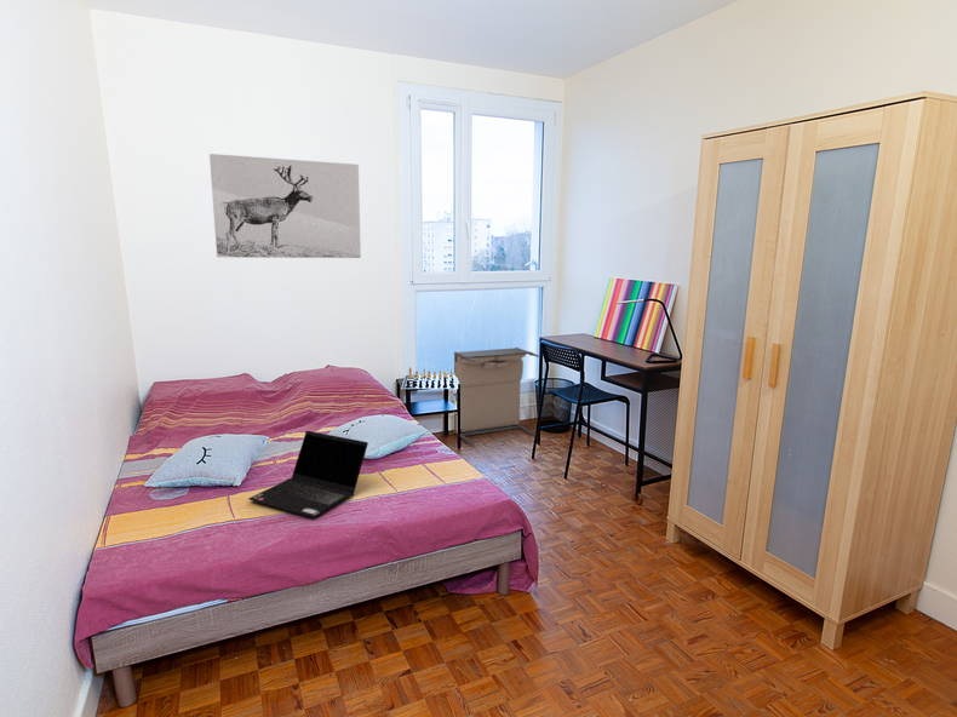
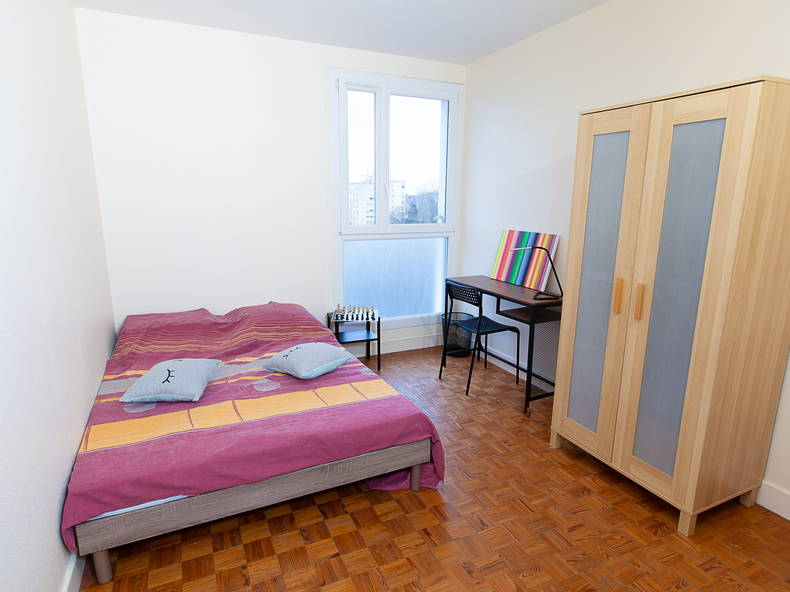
- laundry hamper [453,346,540,447]
- laptop computer [247,430,369,518]
- wall art [208,153,362,259]
